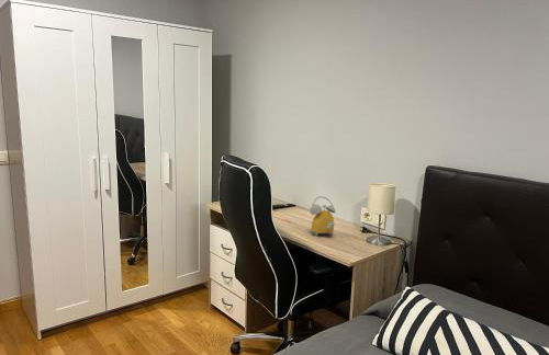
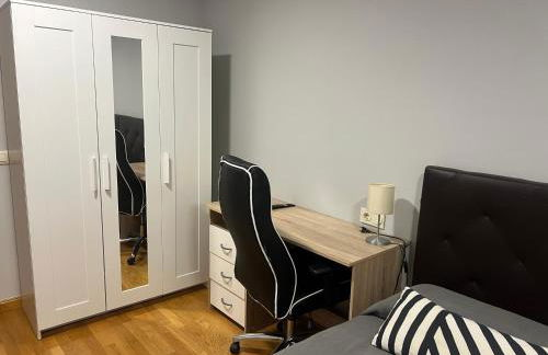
- alarm clock [310,195,336,237]
